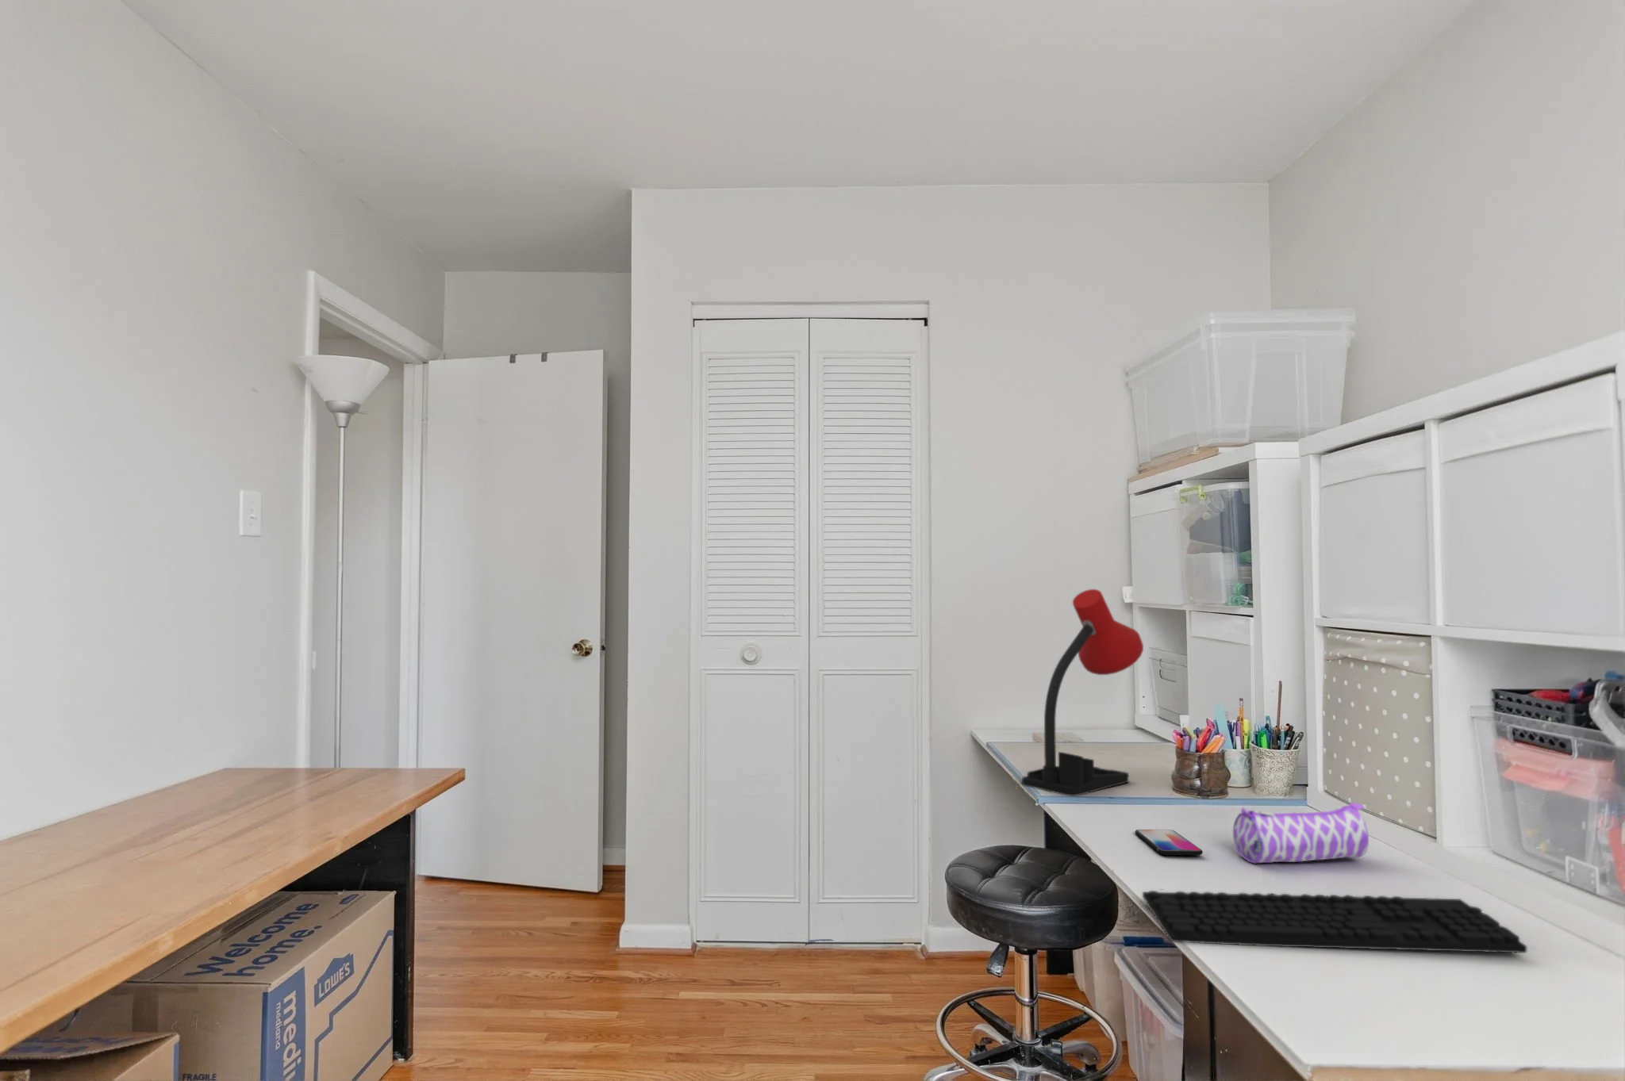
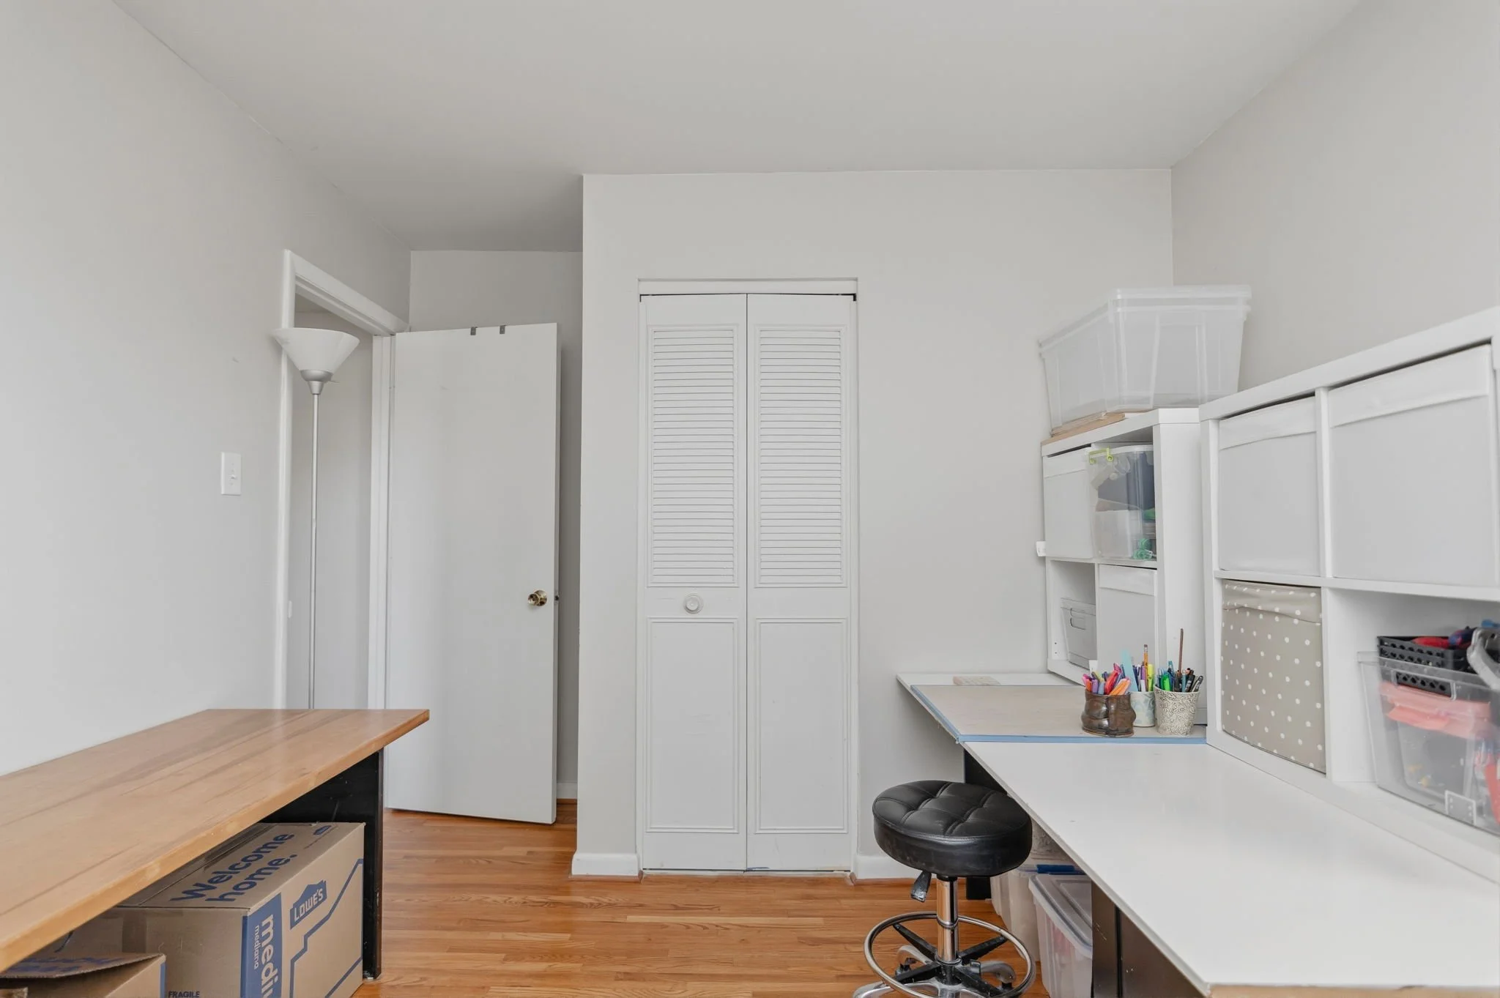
- keyboard [1141,890,1528,954]
- desk lamp [1021,589,1144,797]
- smartphone [1135,829,1204,855]
- pencil case [1232,802,1369,865]
